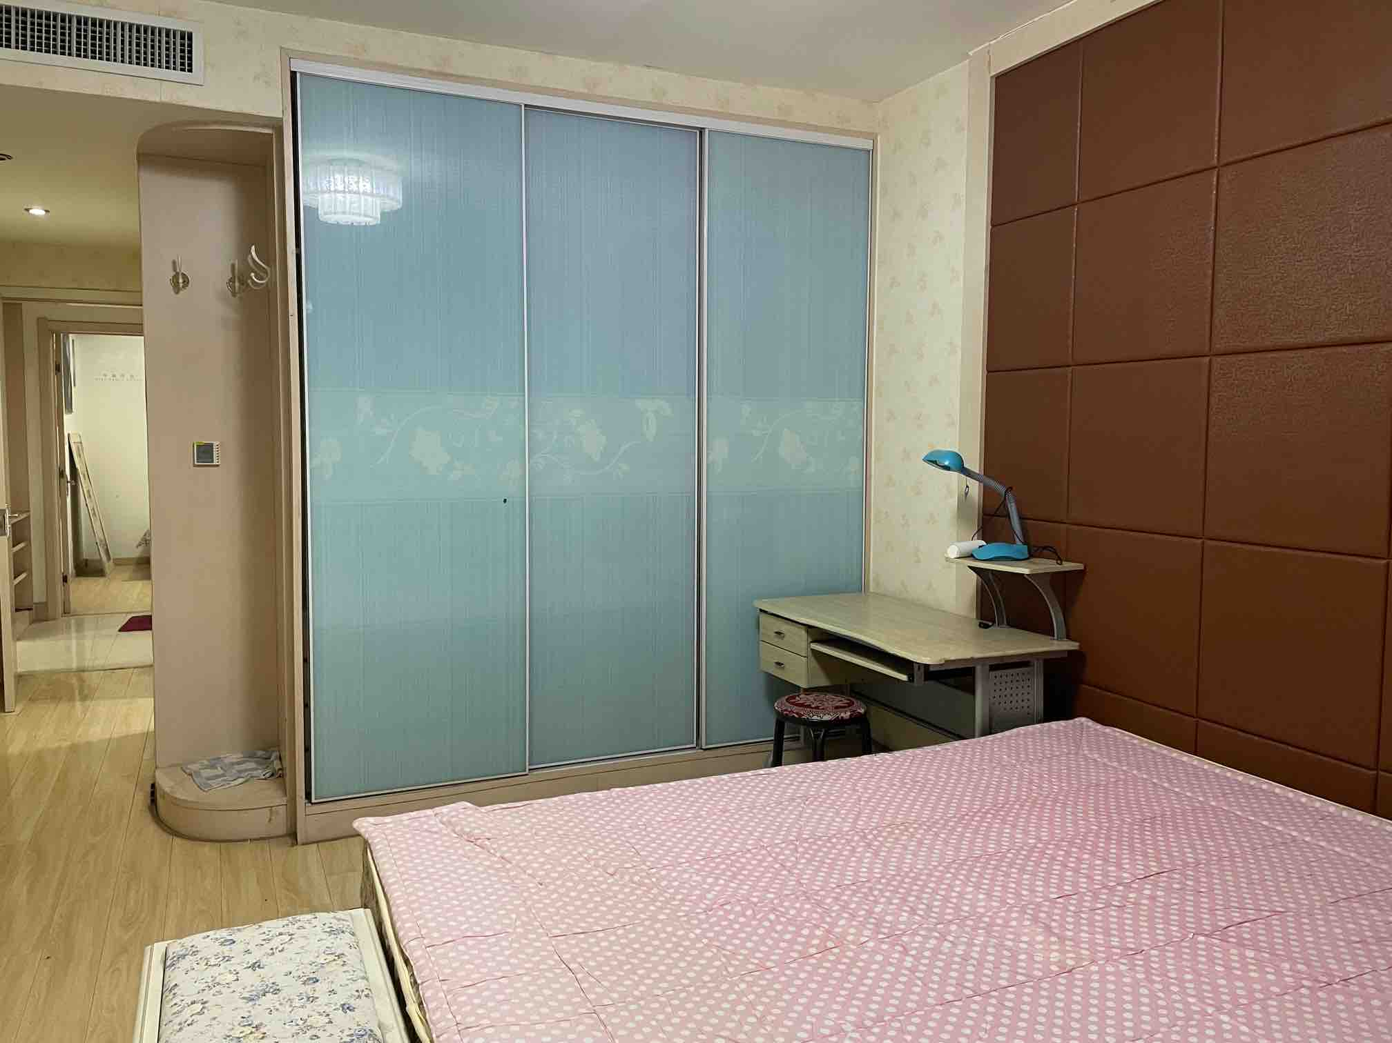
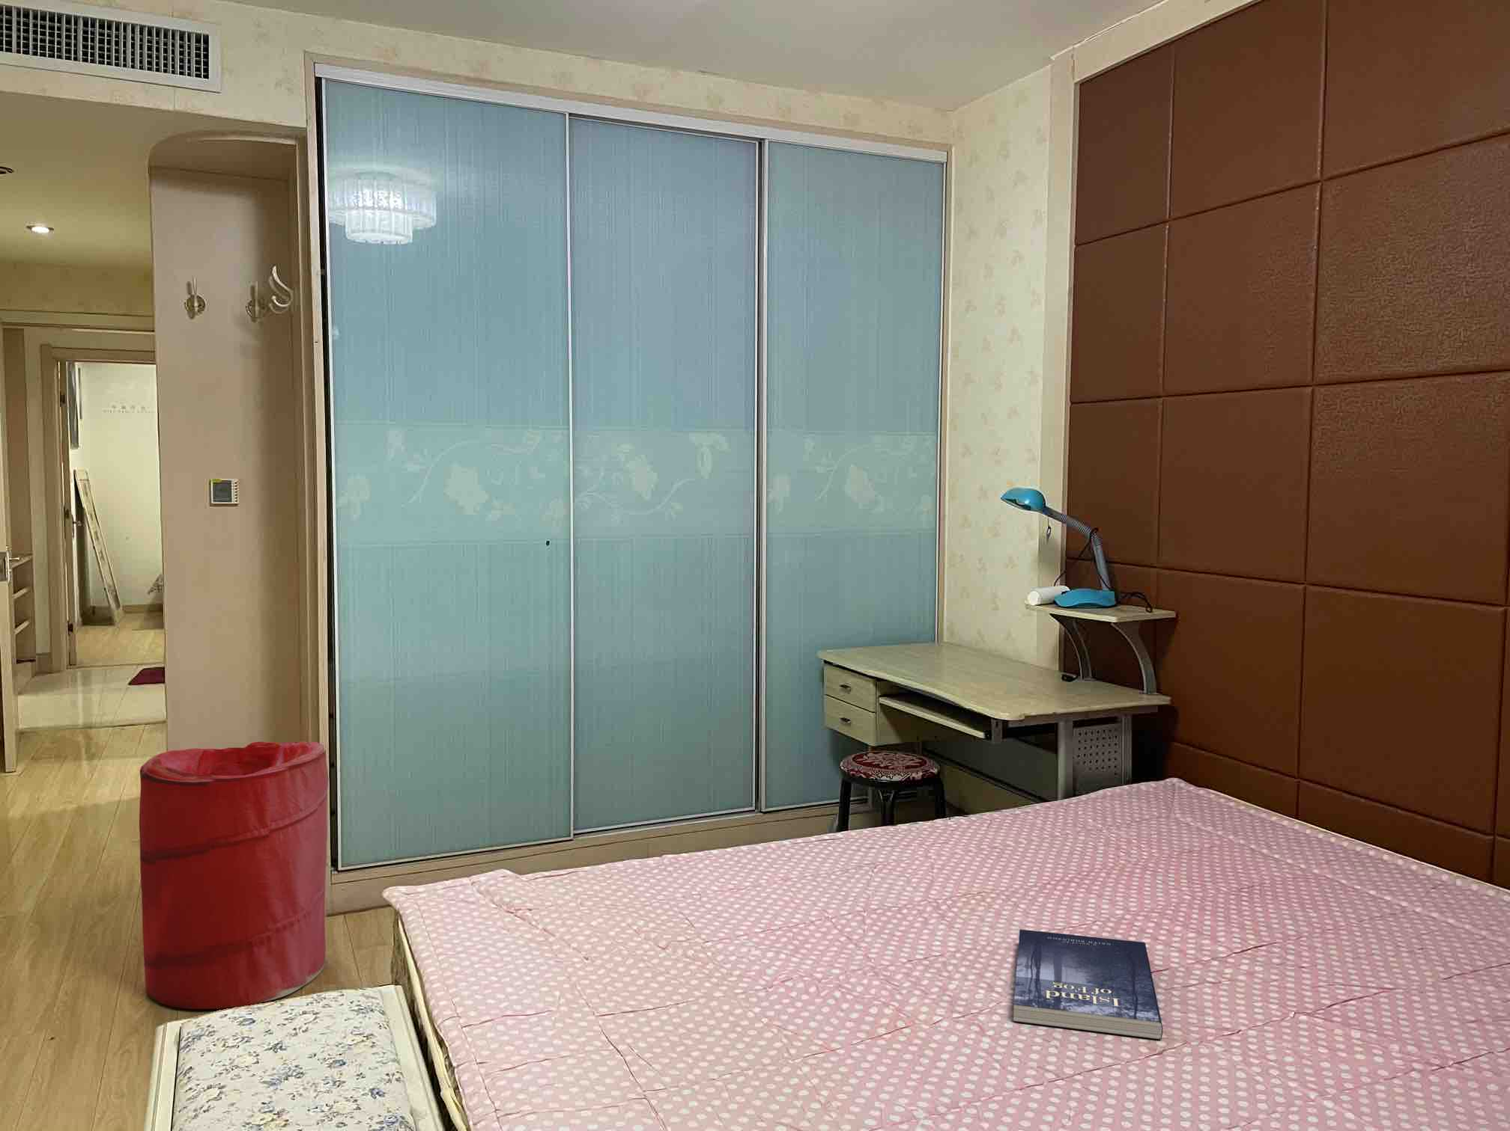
+ book [1013,929,1163,1041]
+ laundry hamper [139,740,329,1010]
